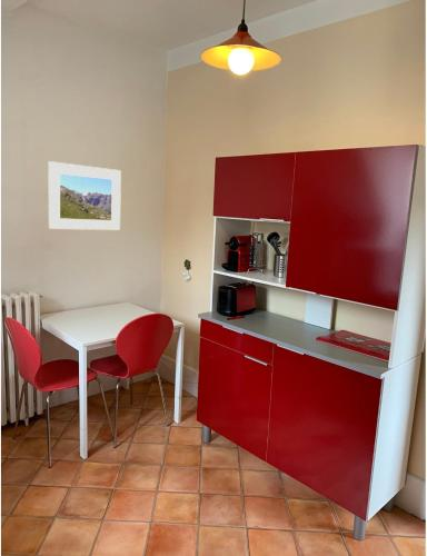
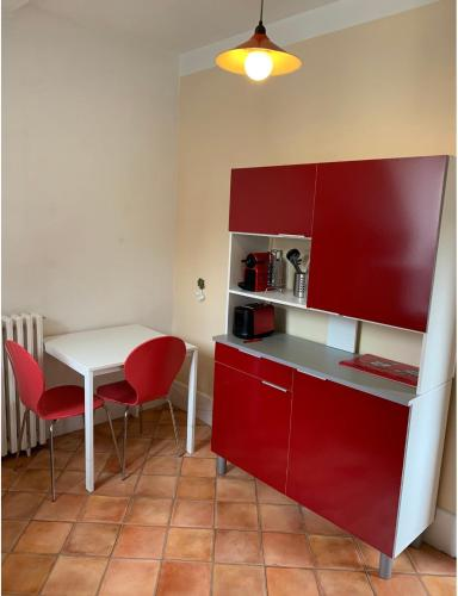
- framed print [48,160,122,231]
